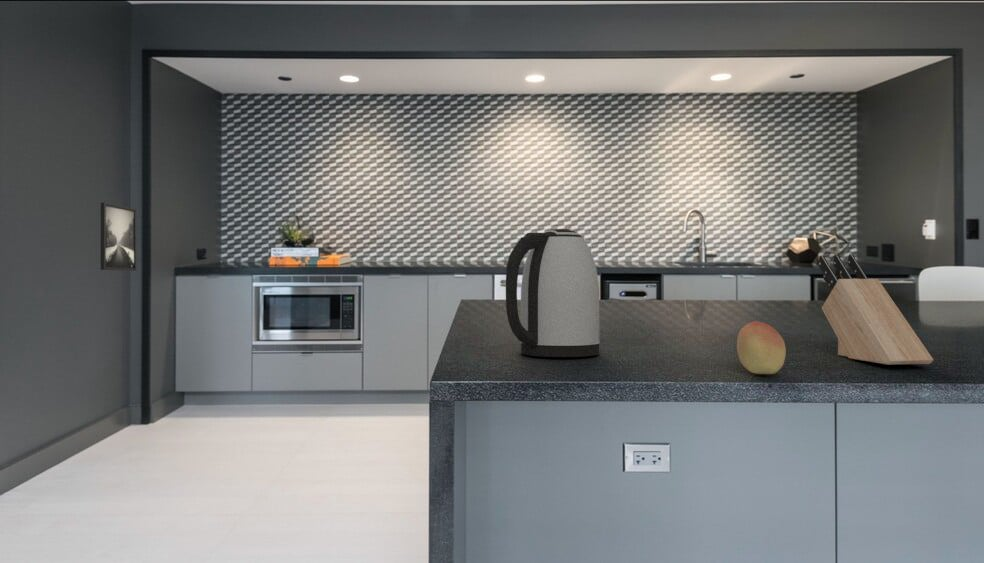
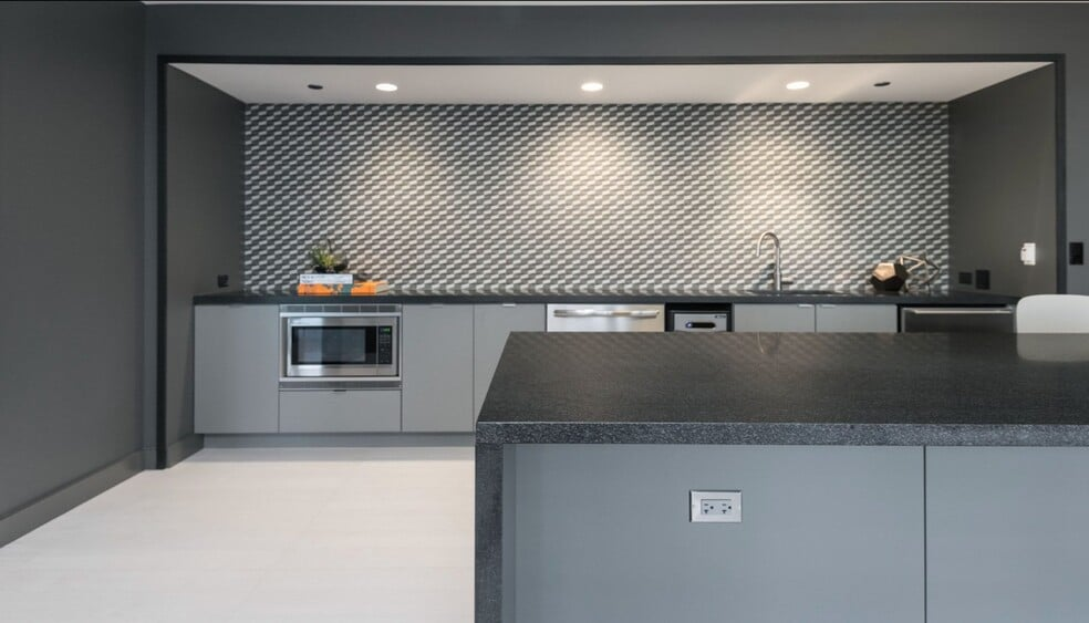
- fruit [736,321,787,375]
- knife block [818,253,934,366]
- kettle [505,228,601,358]
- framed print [99,202,137,272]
